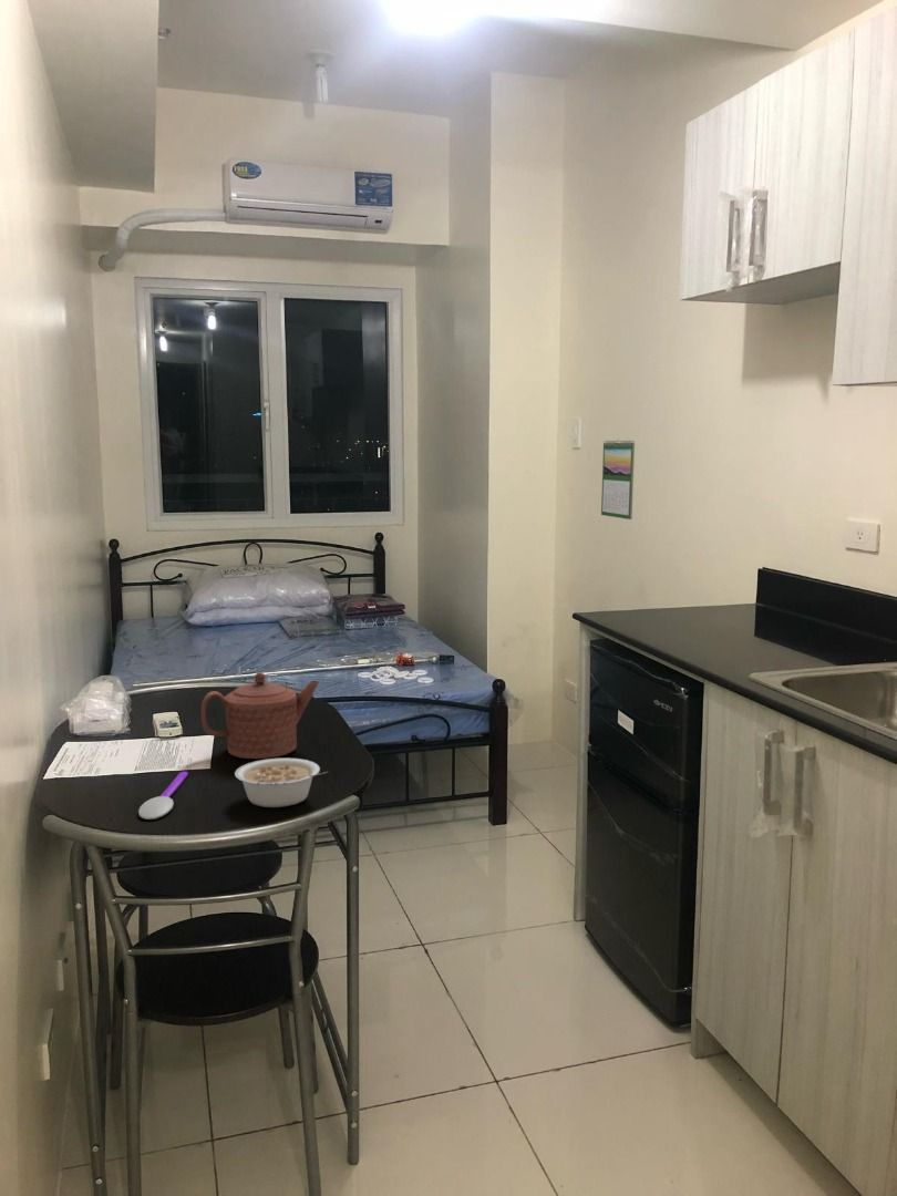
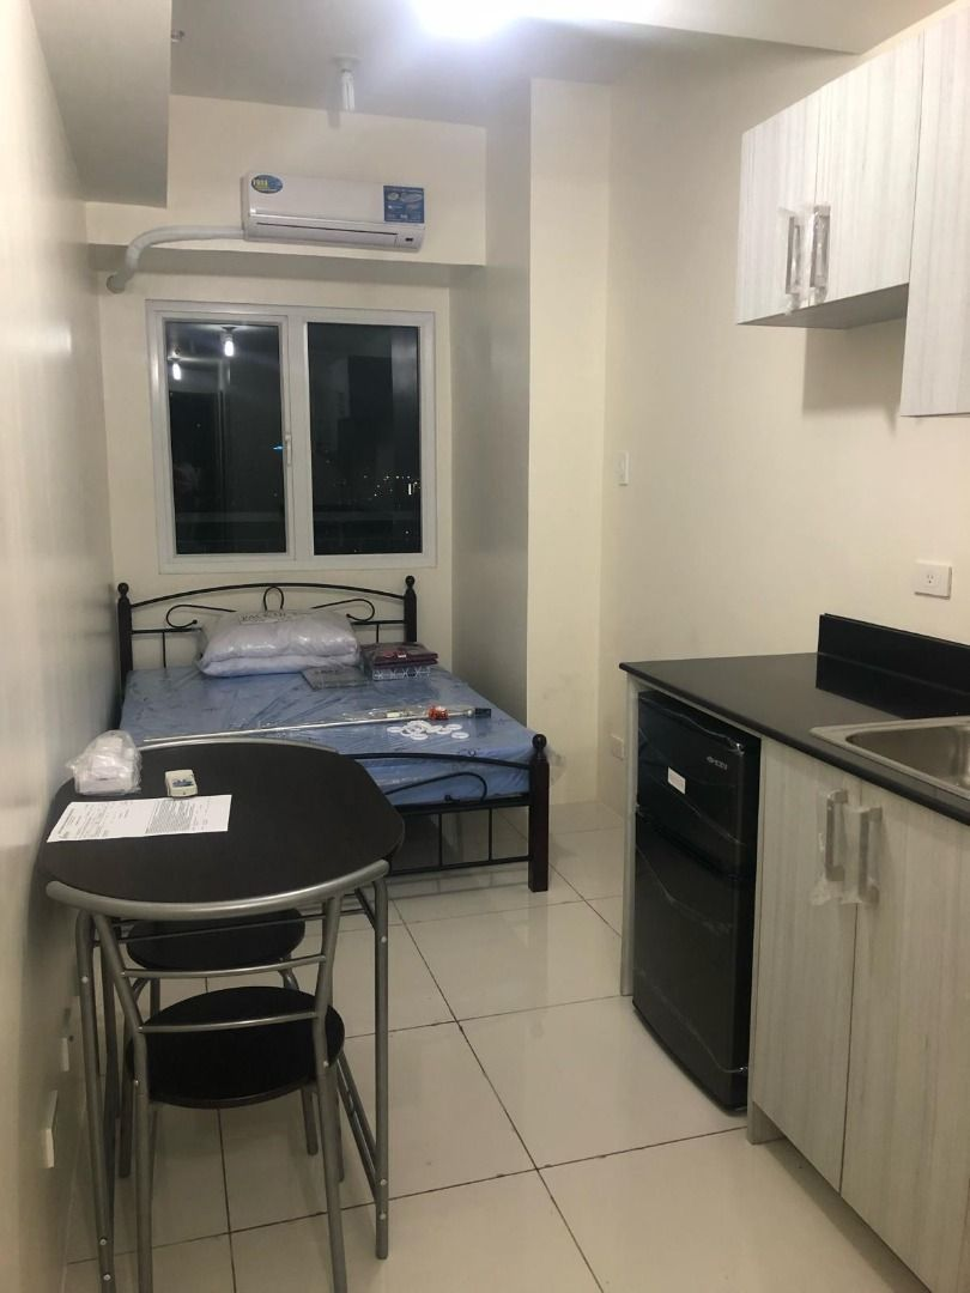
- teapot [199,671,320,760]
- spoon [137,771,189,821]
- legume [234,757,328,808]
- calendar [600,439,636,520]
